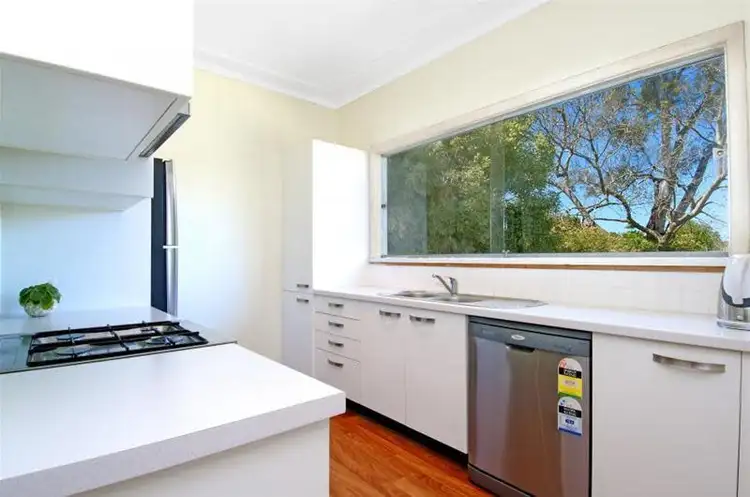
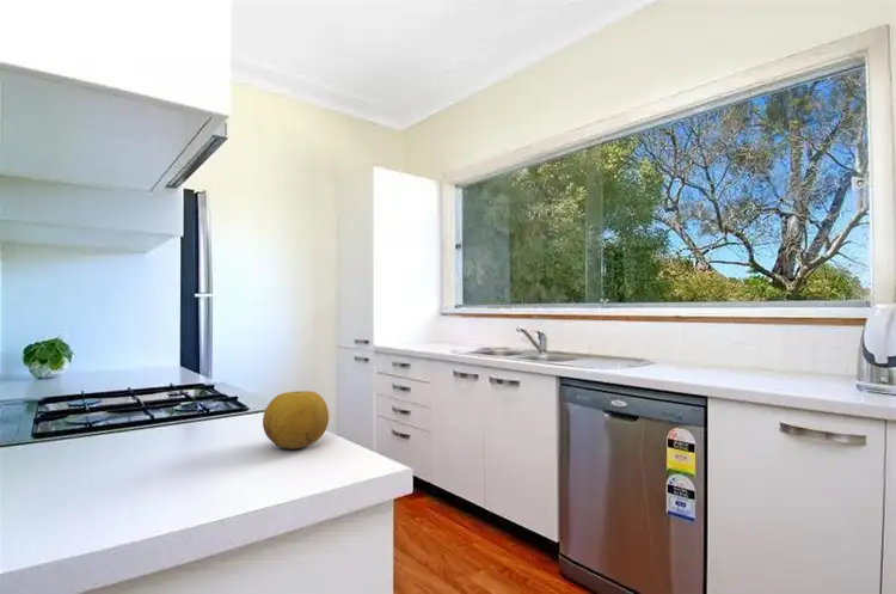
+ fruit [262,390,330,451]
